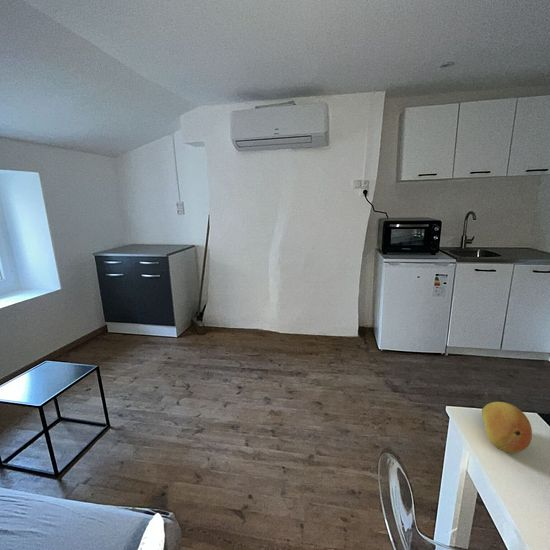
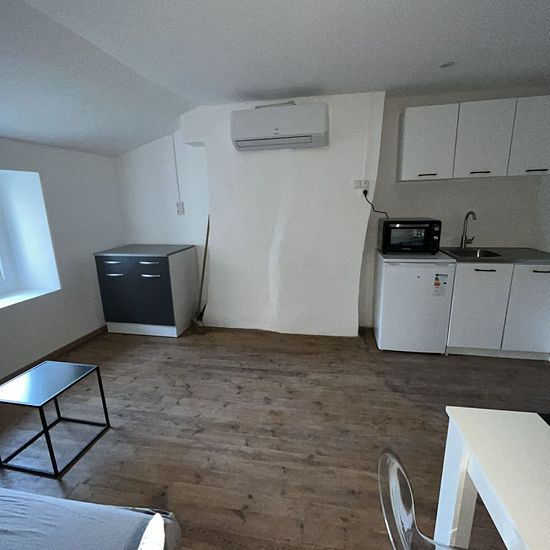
- fruit [481,401,533,454]
